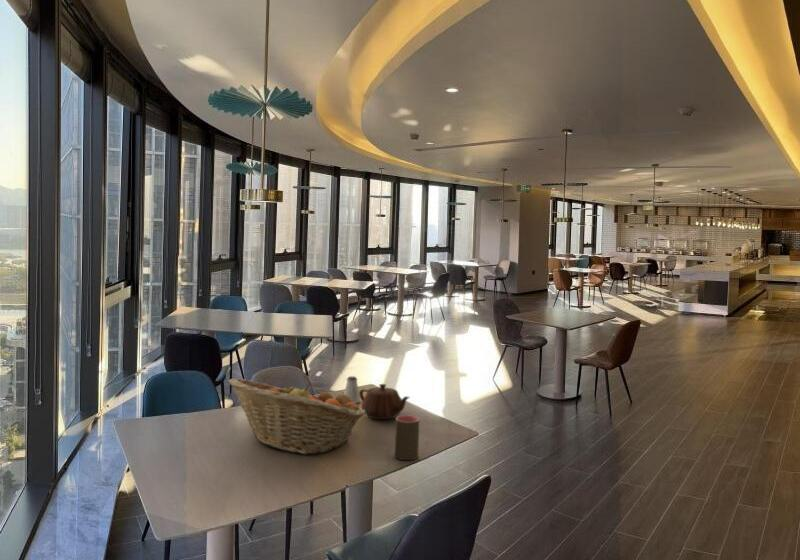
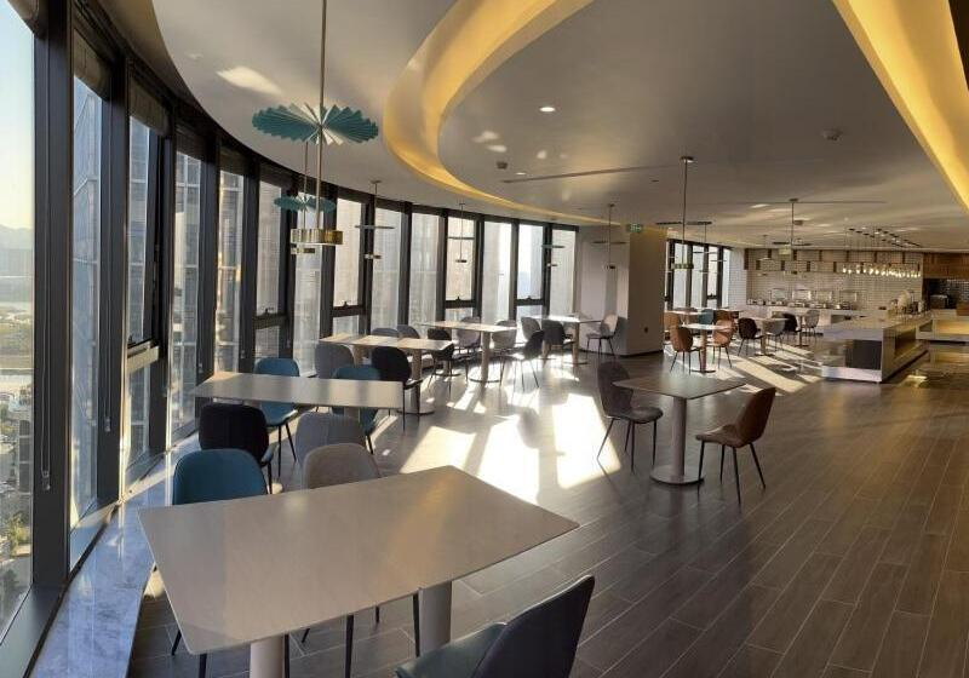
- cup [394,414,420,461]
- saltshaker [343,375,361,404]
- fruit basket [227,377,366,455]
- teapot [359,383,411,420]
